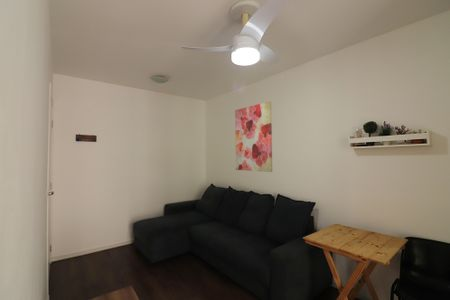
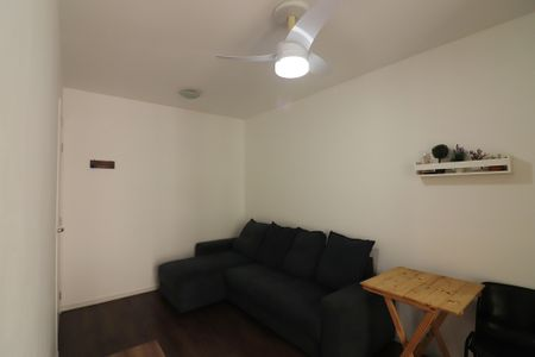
- wall art [234,100,273,173]
